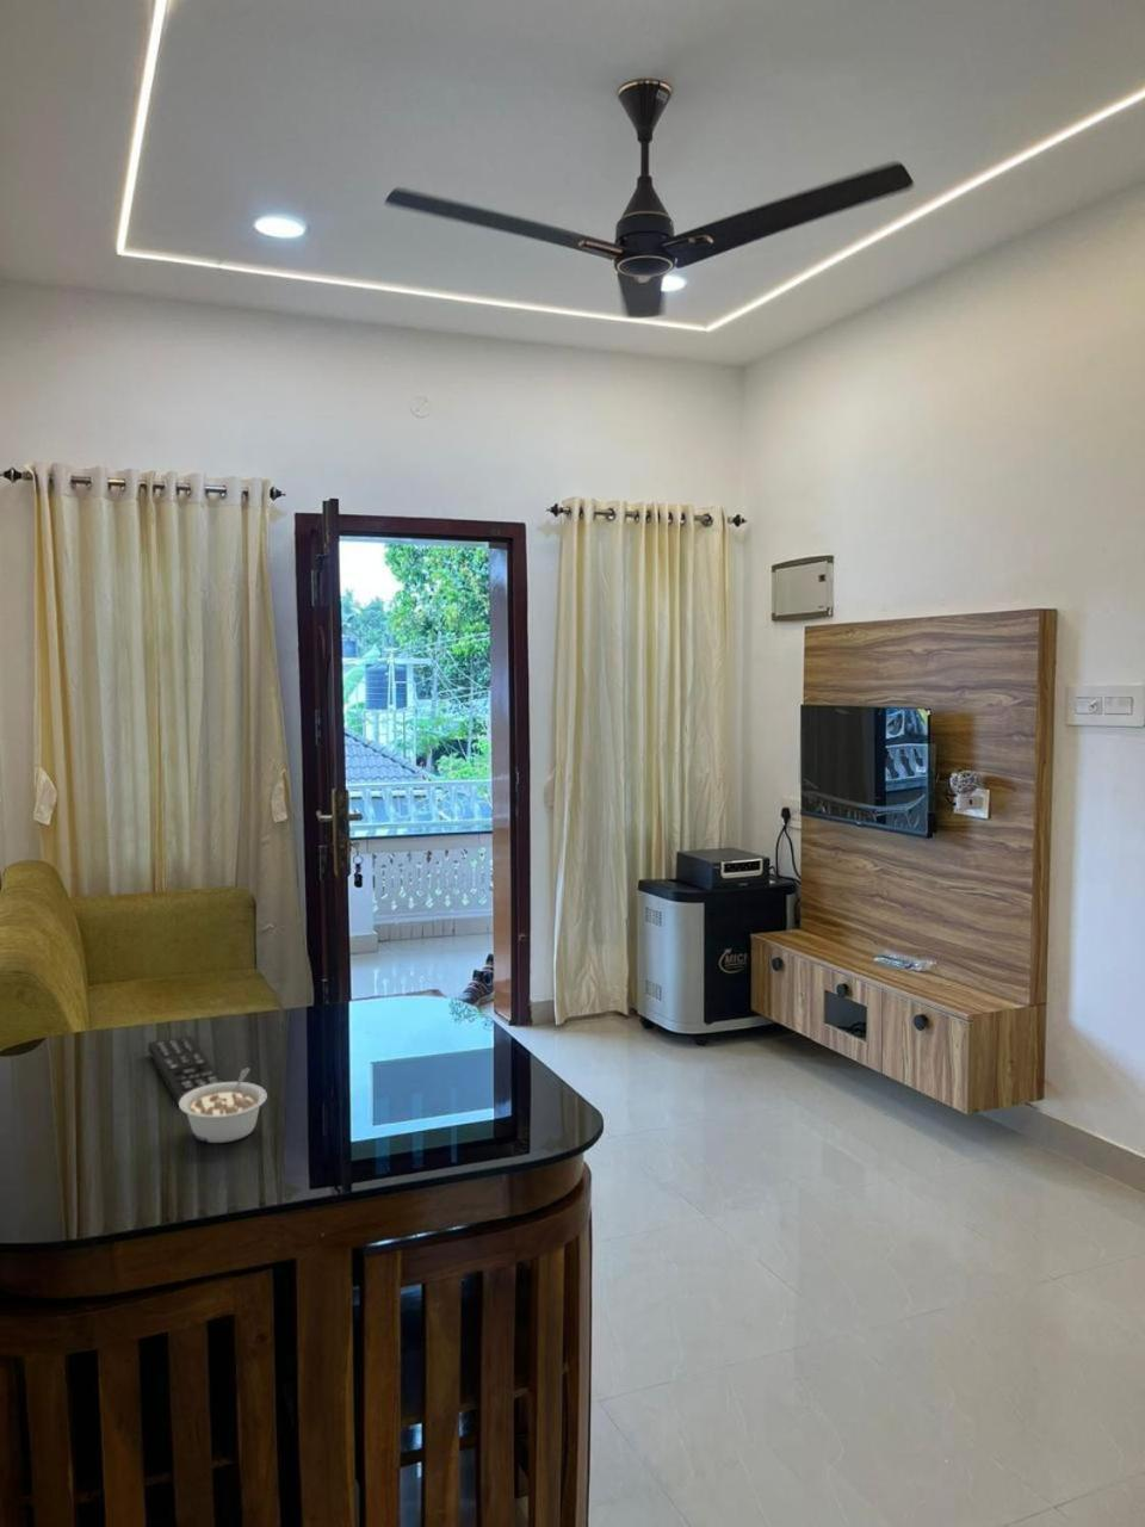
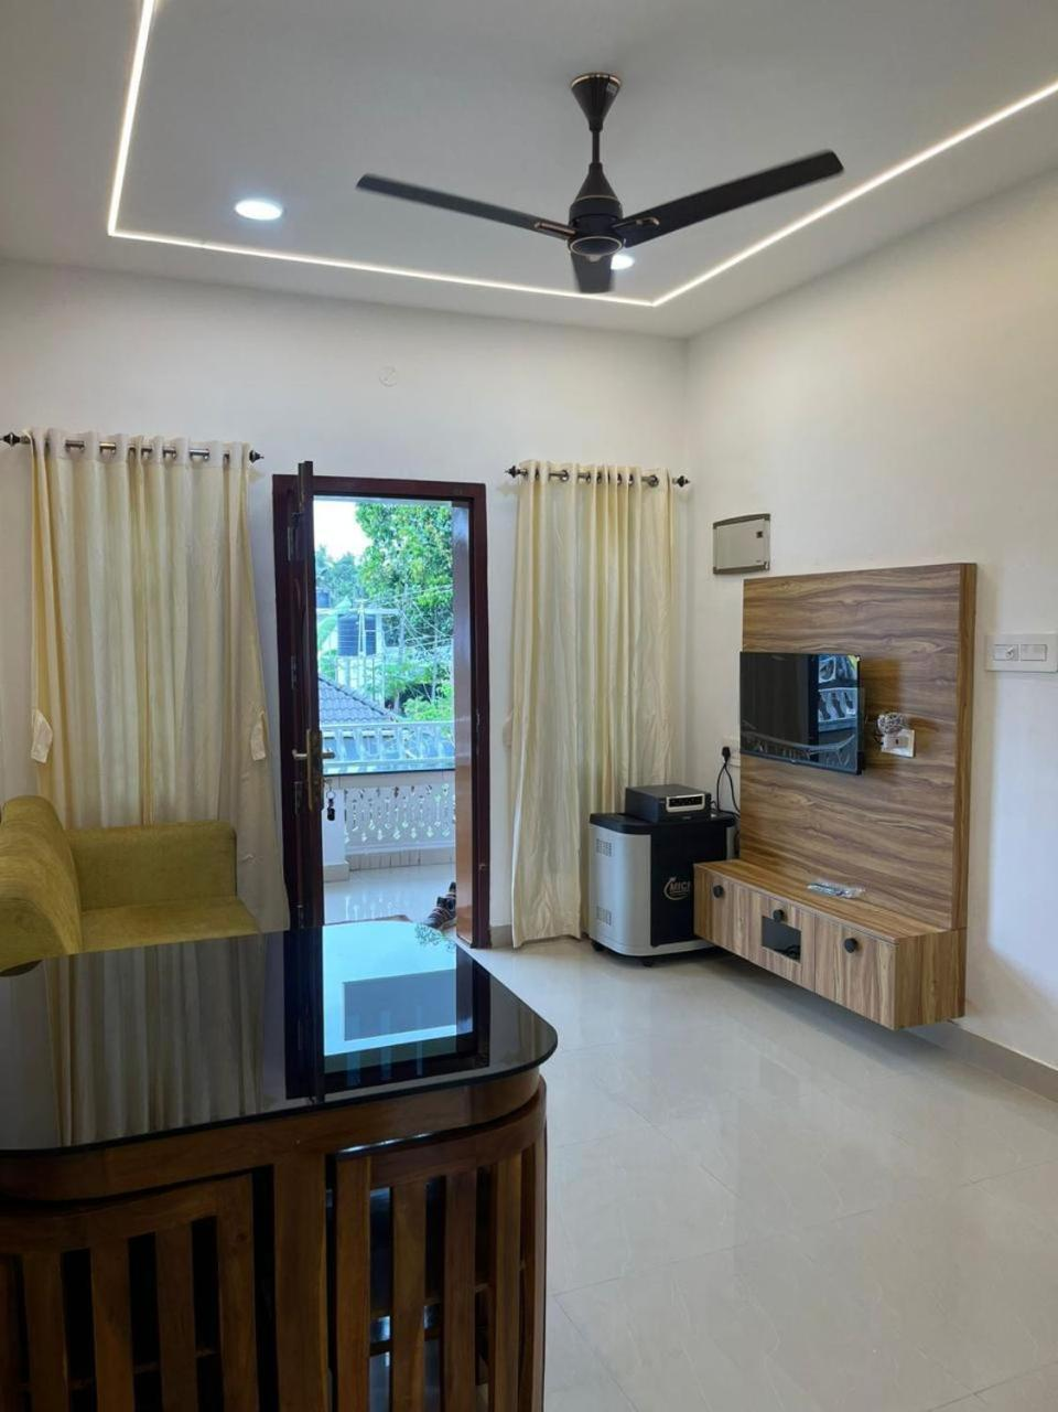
- remote control [147,1034,224,1106]
- legume [178,1068,268,1145]
